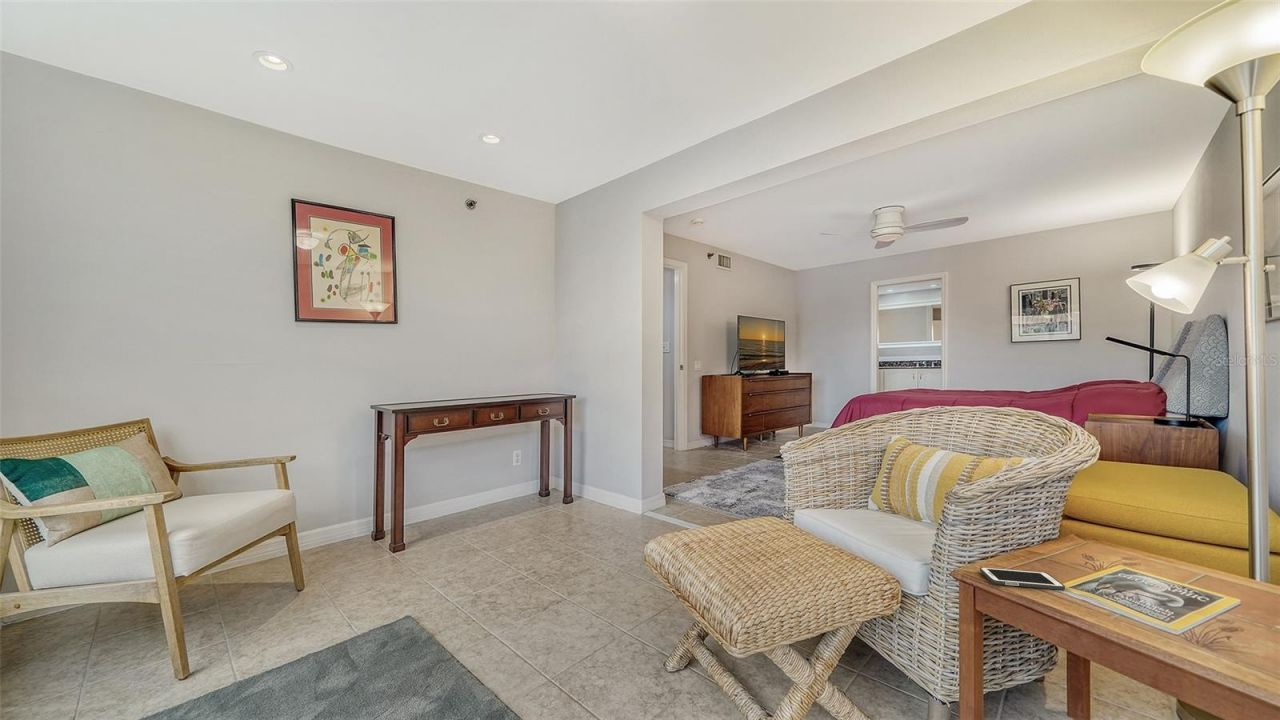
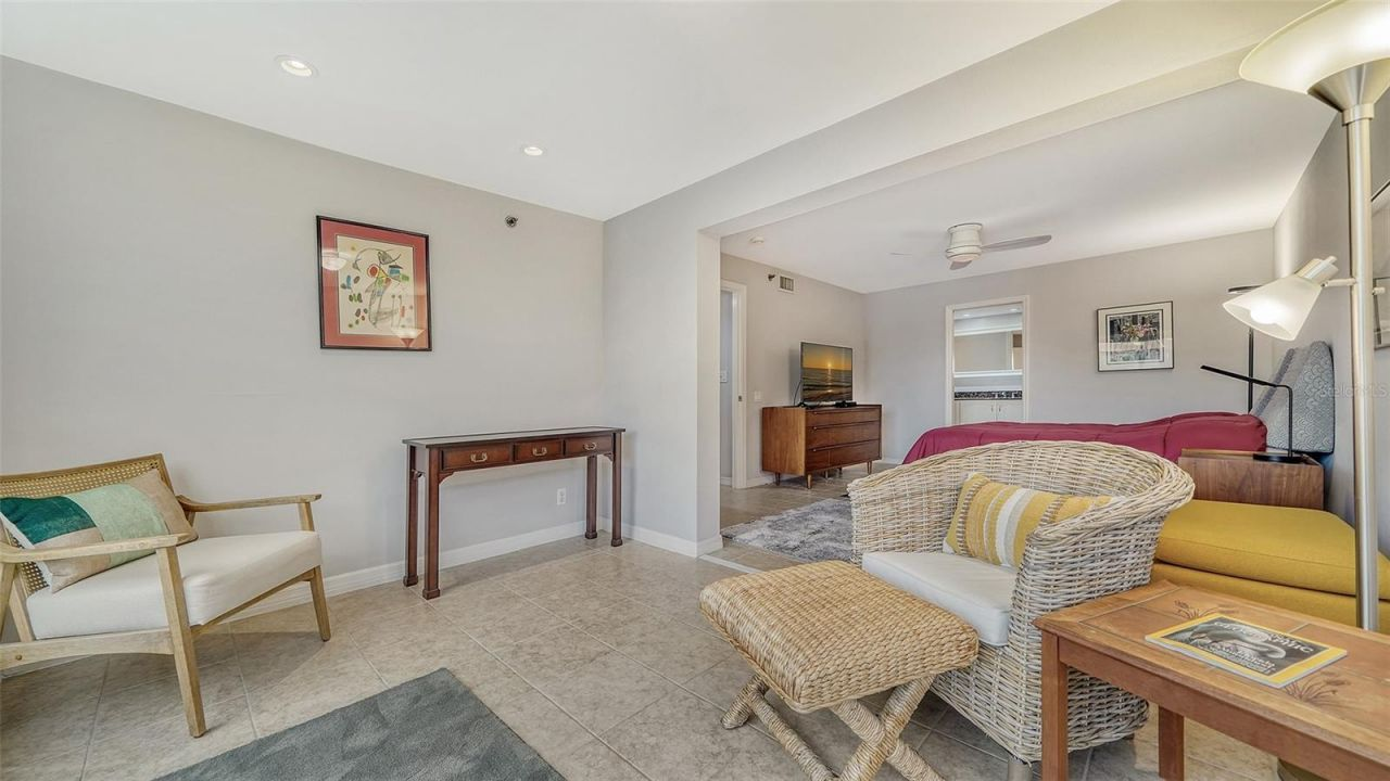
- cell phone [979,566,1066,591]
